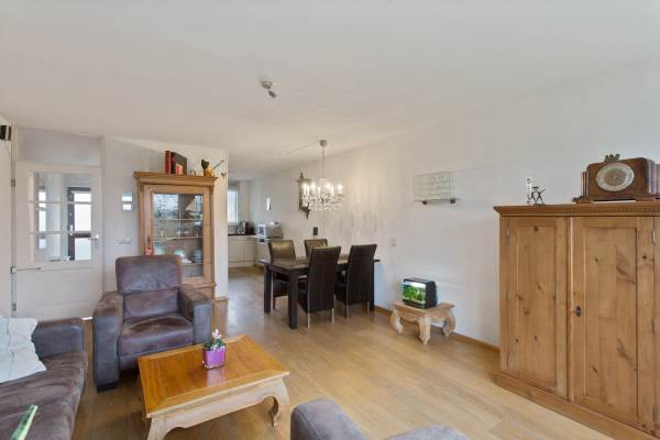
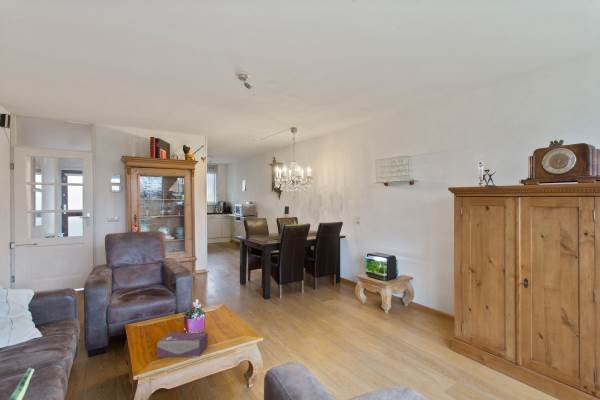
+ tissue box [156,332,209,358]
